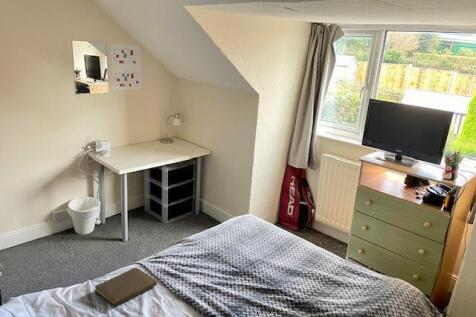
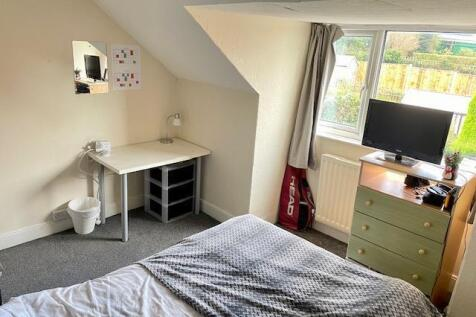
- book [94,267,165,308]
